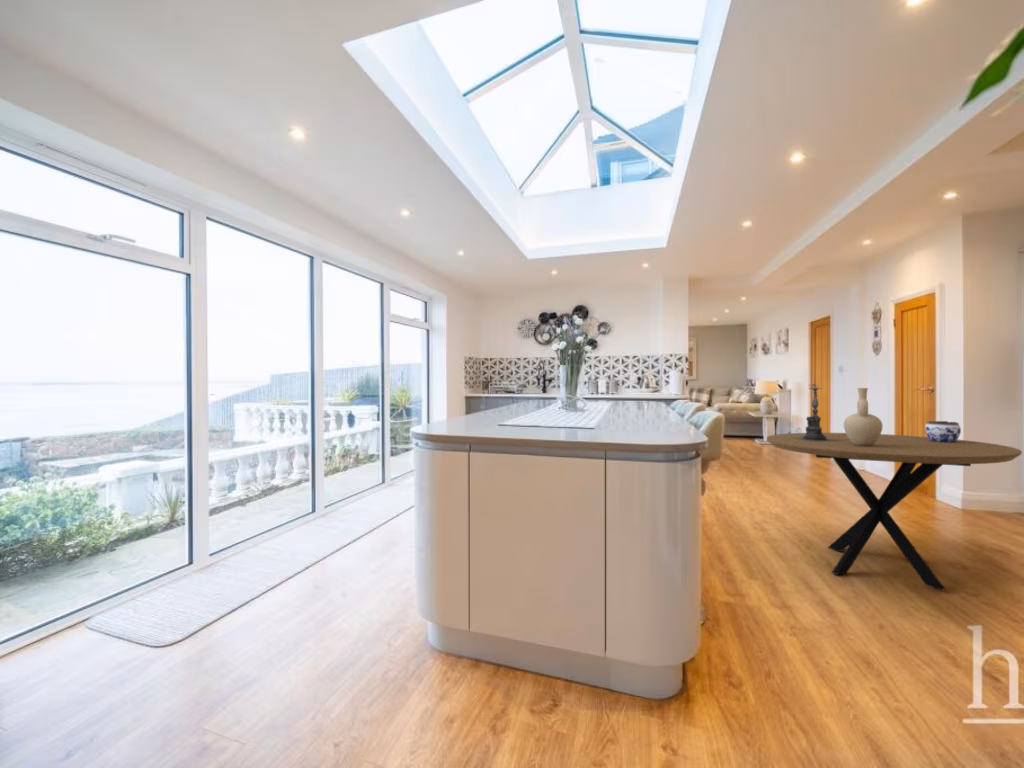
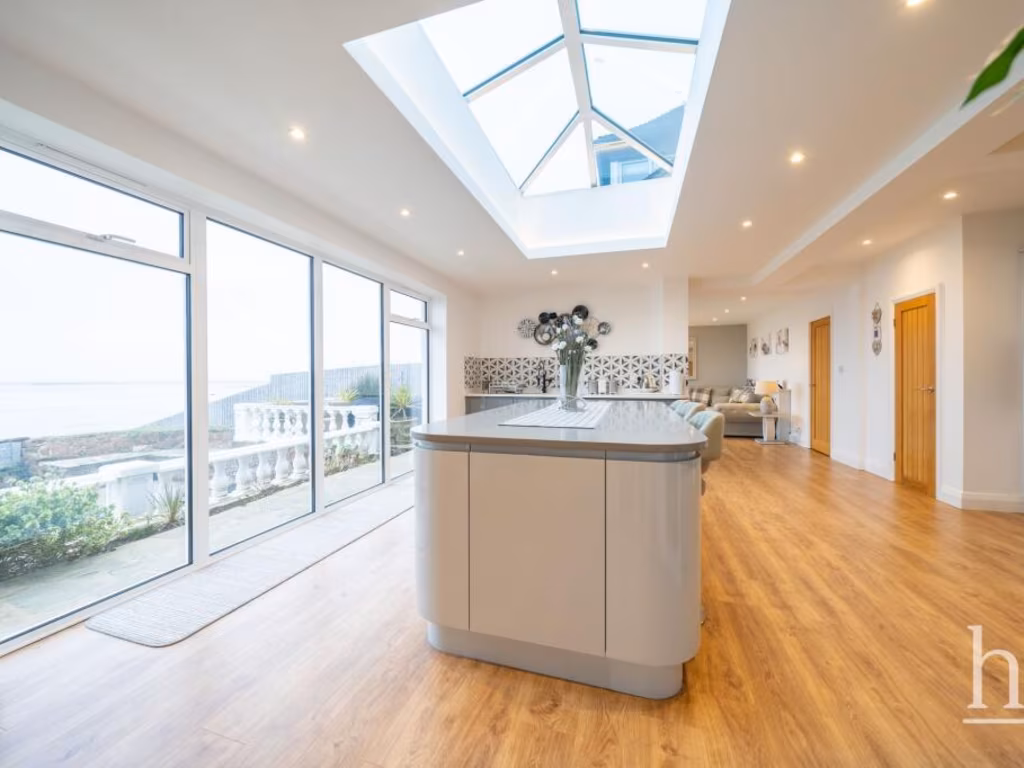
- vase [843,387,884,446]
- dining table [766,432,1023,592]
- candle holder [796,382,836,441]
- jar [924,420,962,442]
